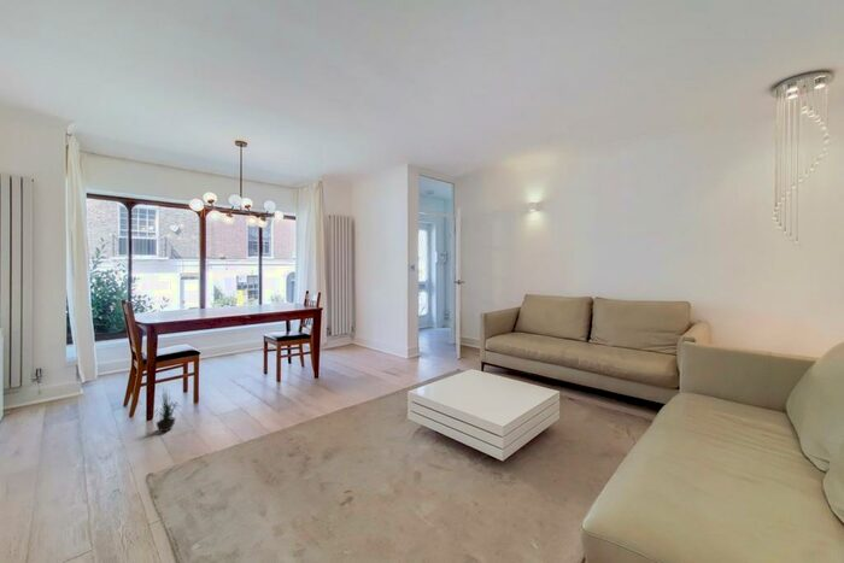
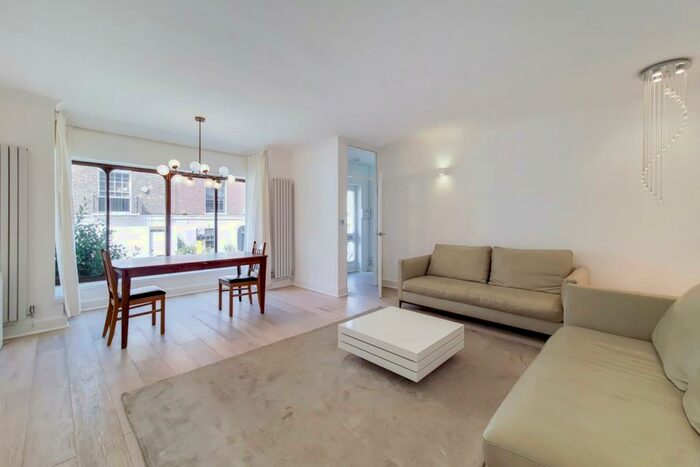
- potted plant [152,388,181,433]
